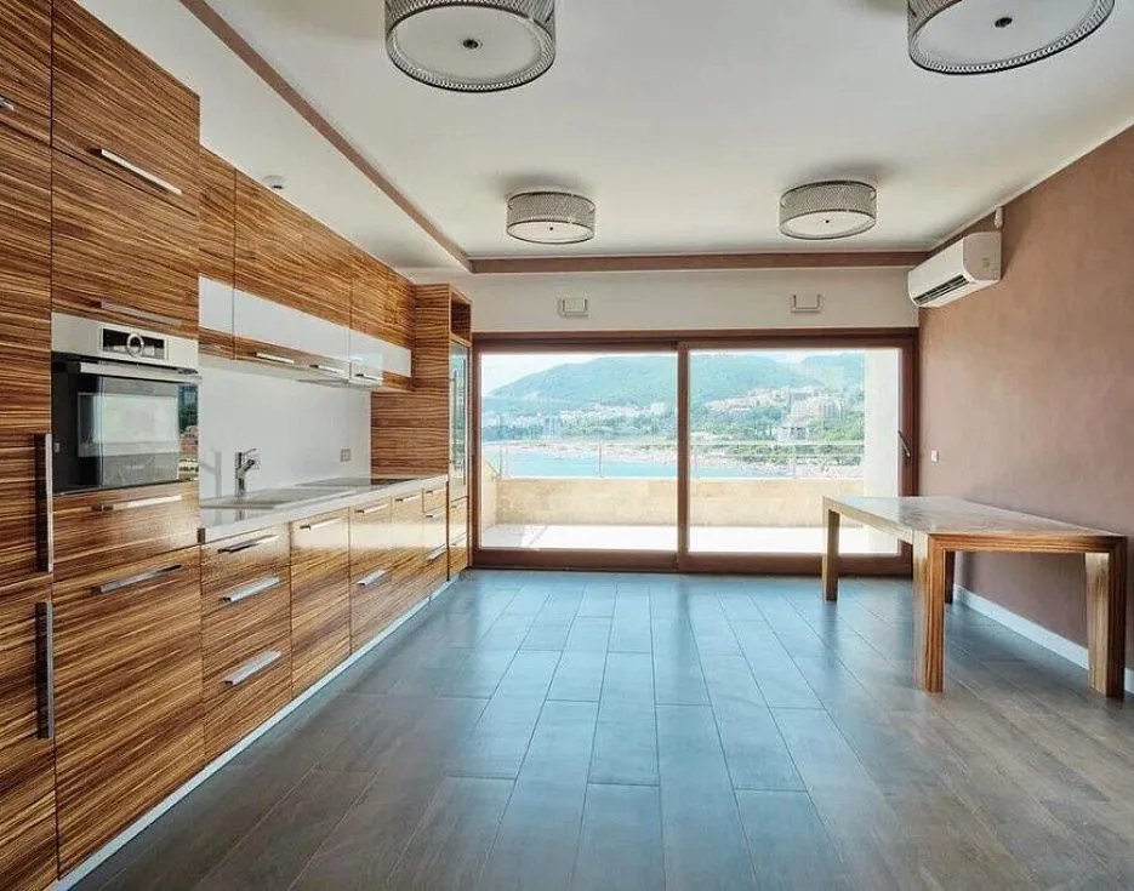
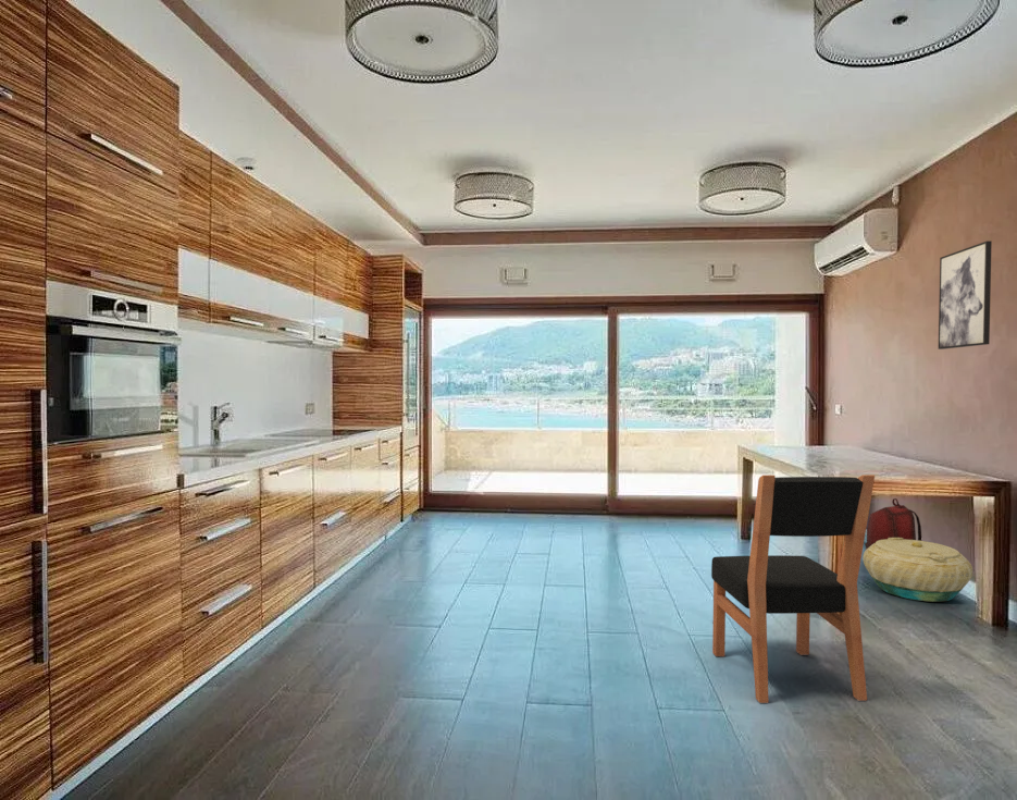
+ backpack [864,497,922,551]
+ dining chair [710,473,876,704]
+ wall art [938,239,993,350]
+ basket [861,538,973,603]
